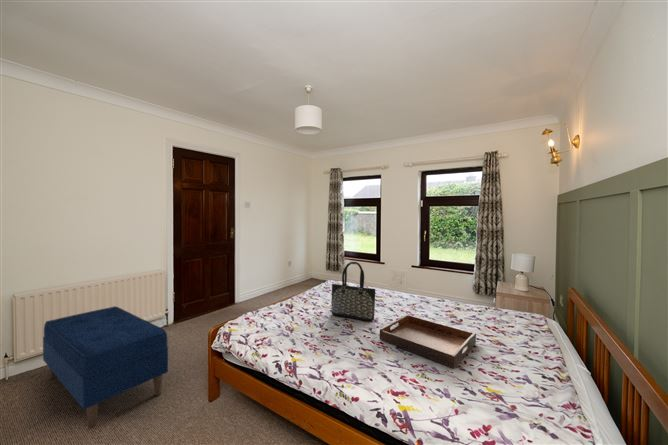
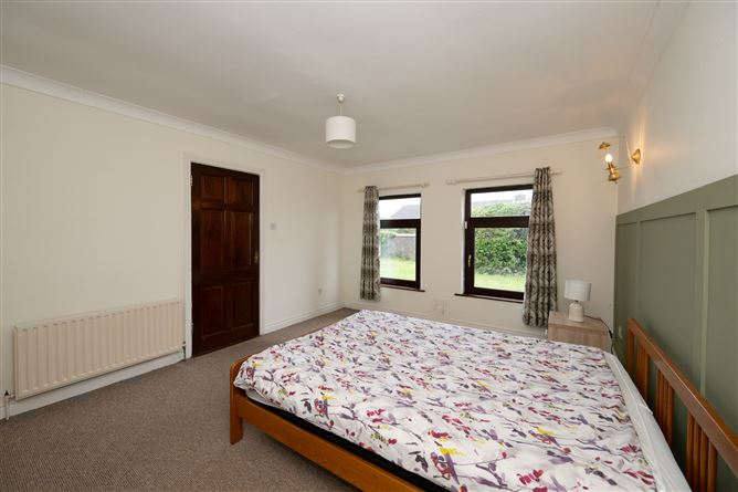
- serving tray [379,314,477,369]
- bench [42,305,169,430]
- tote bag [330,261,377,322]
